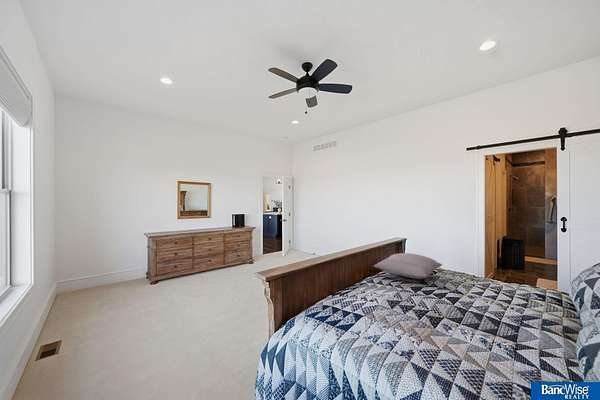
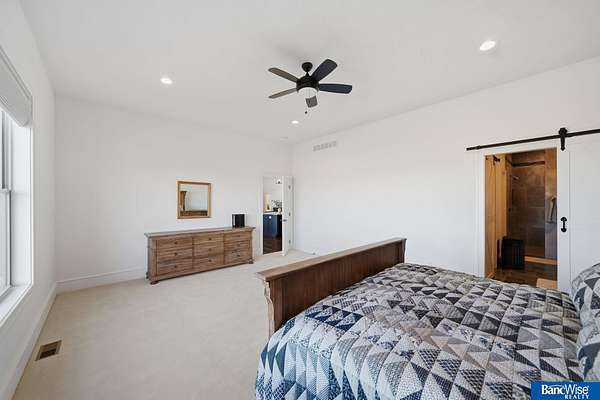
- pillow [373,252,443,280]
